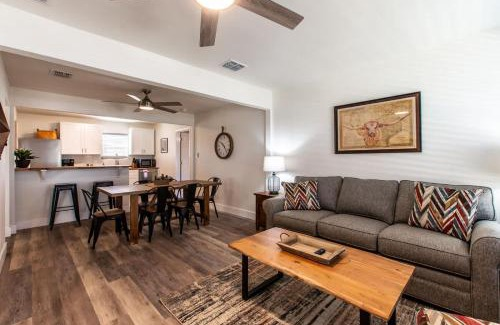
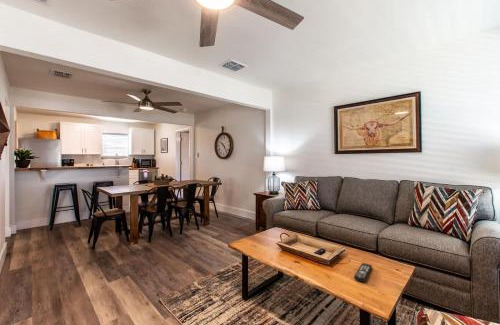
+ remote control [353,262,373,283]
